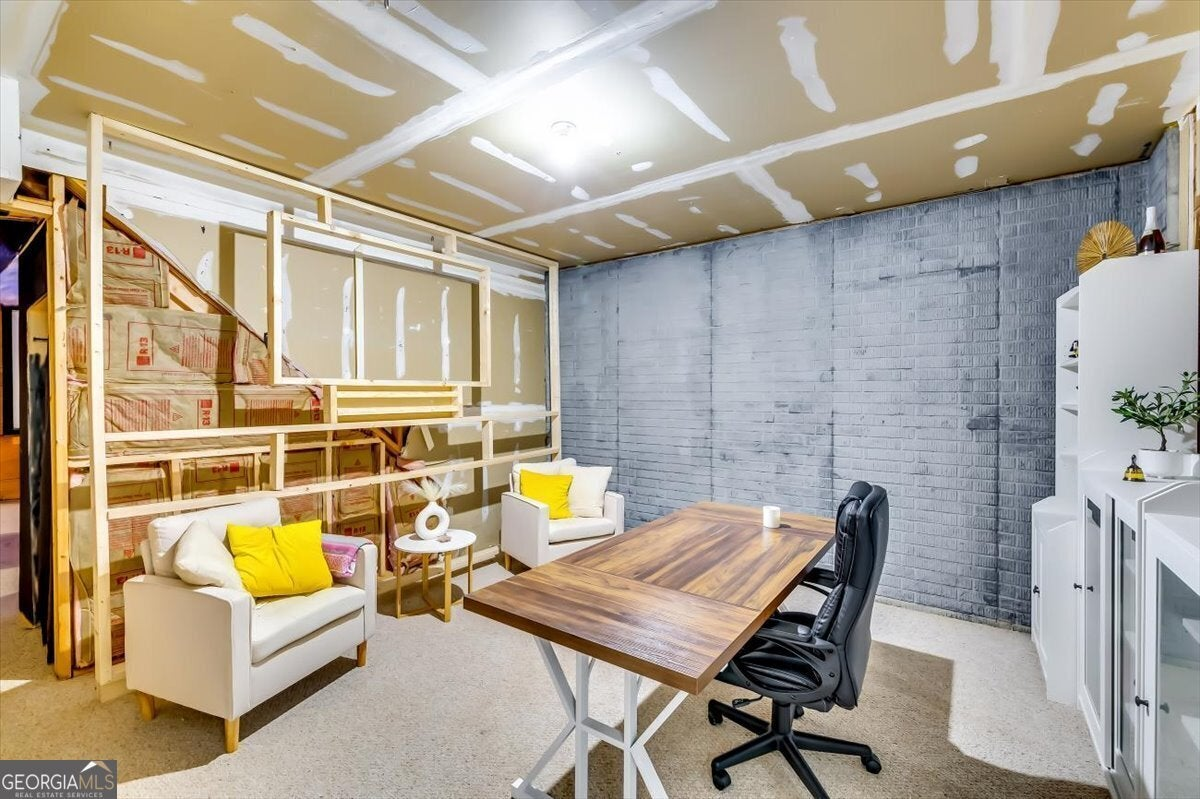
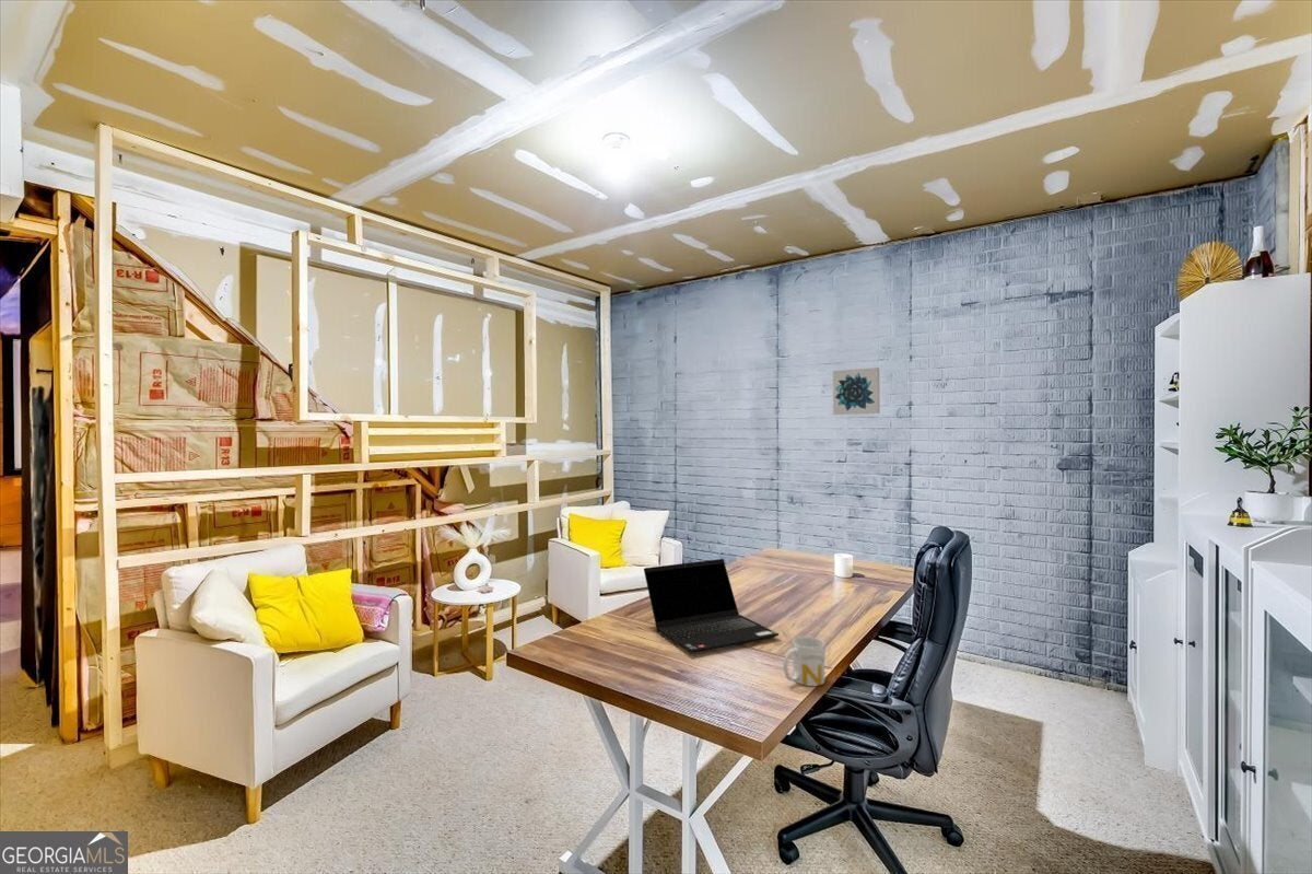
+ laptop computer [643,558,780,654]
+ mug [783,636,827,687]
+ wall art [832,366,881,416]
